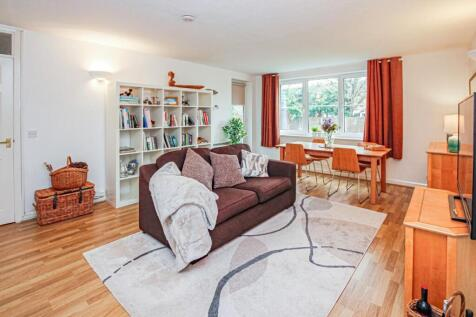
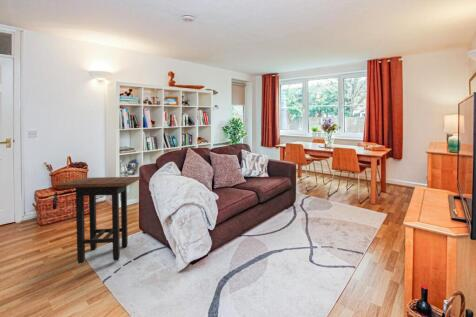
+ side table [55,176,141,264]
